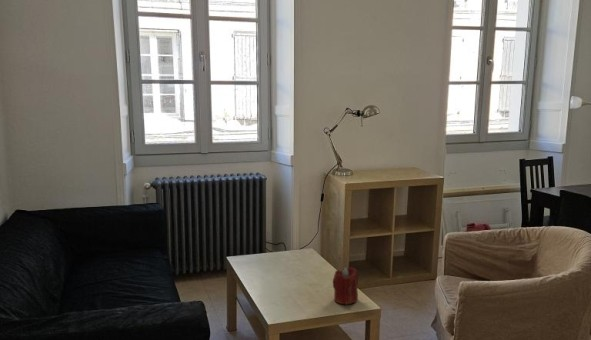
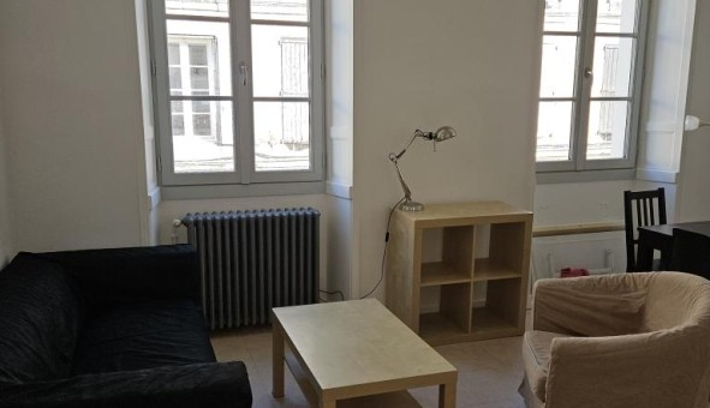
- candle [332,266,359,306]
